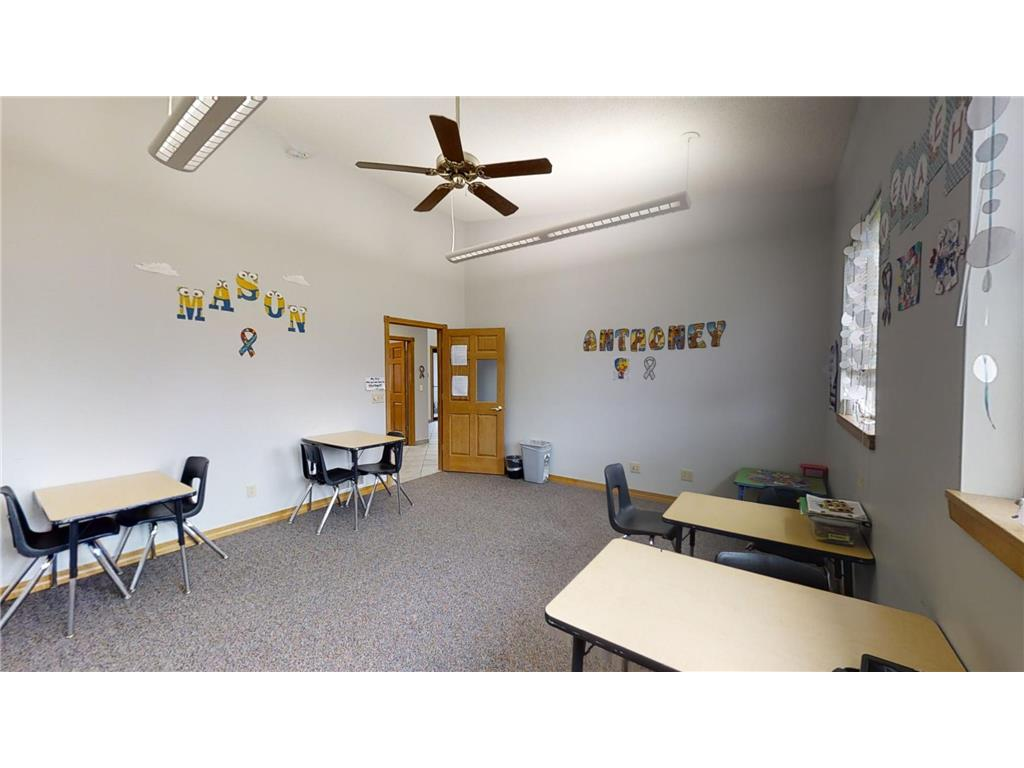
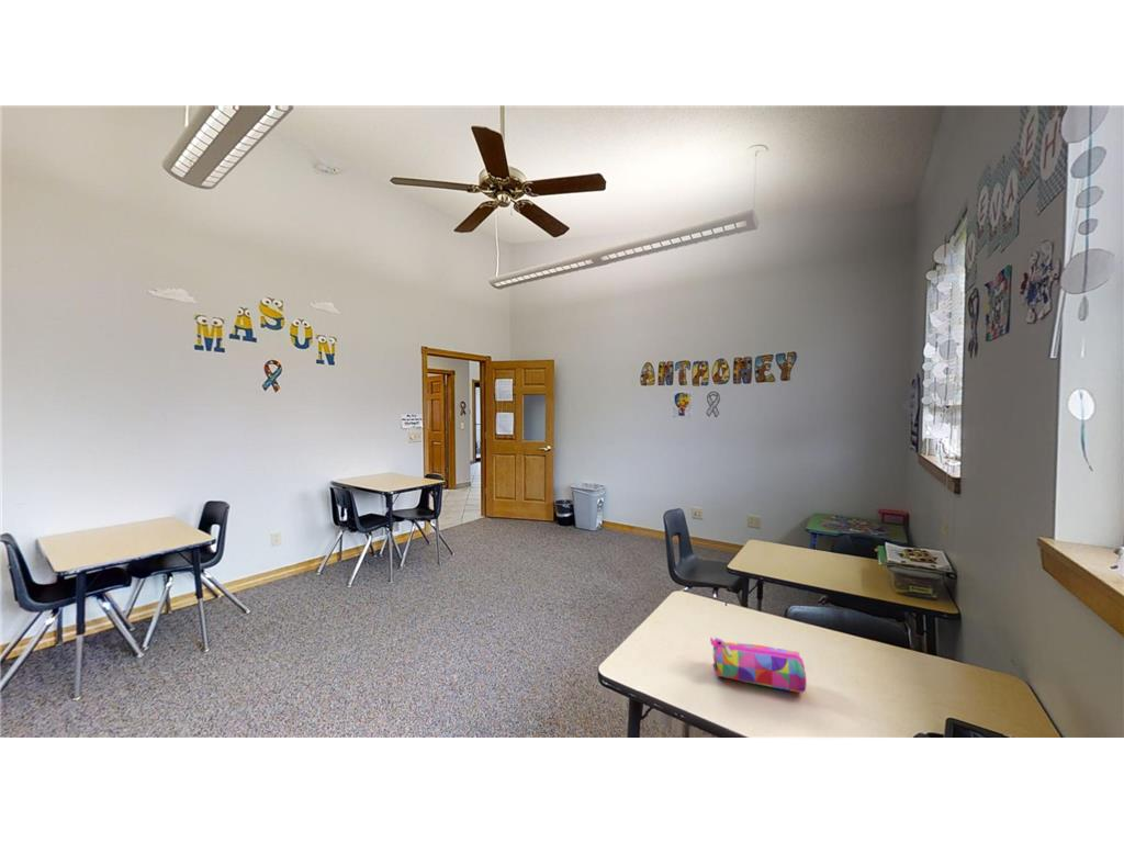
+ pencil case [709,637,808,694]
